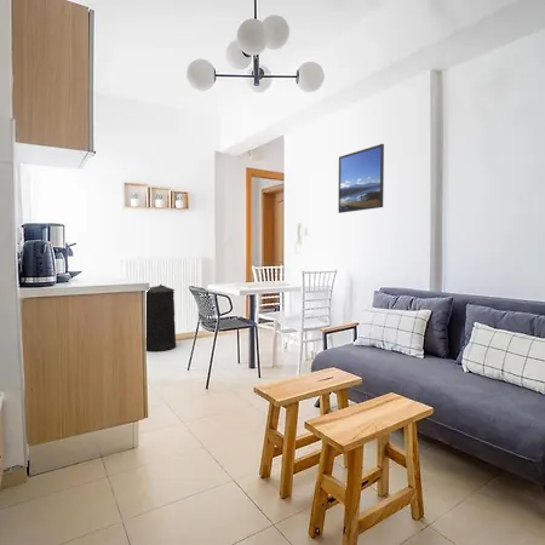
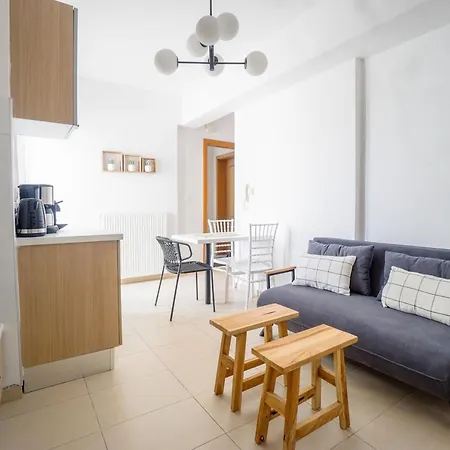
- trash can [145,283,177,352]
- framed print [337,143,385,214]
